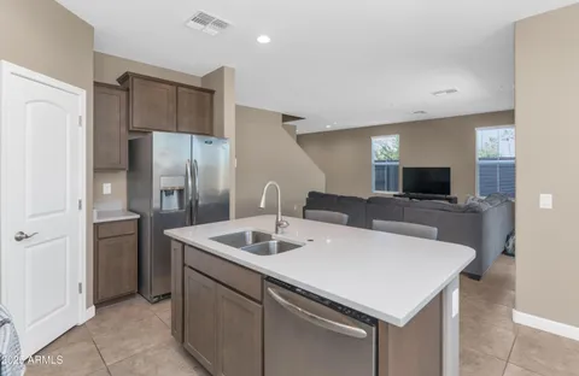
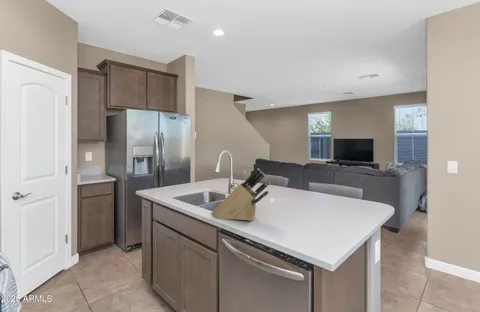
+ knife block [210,167,271,222]
